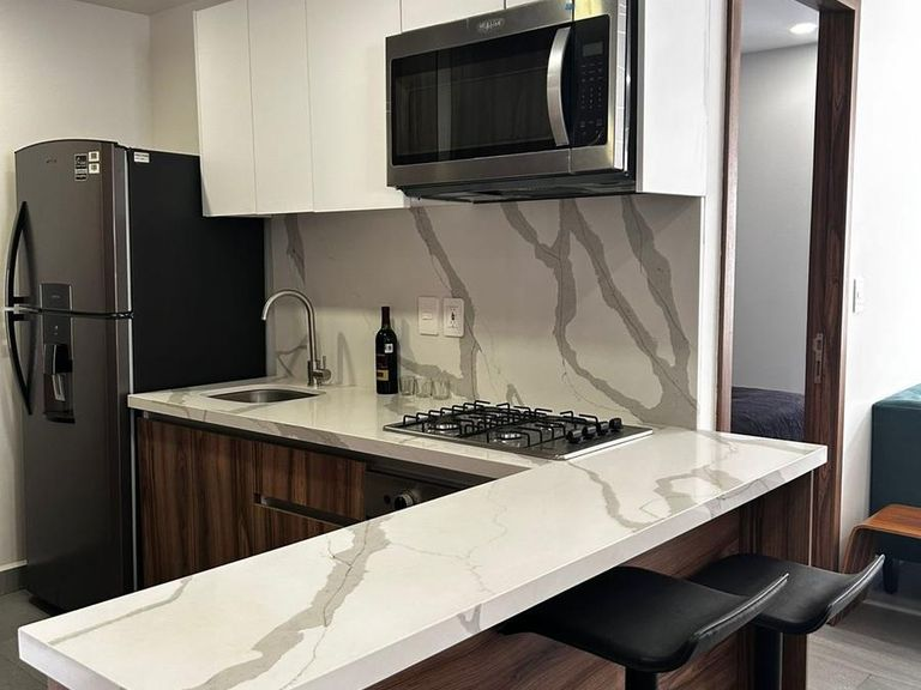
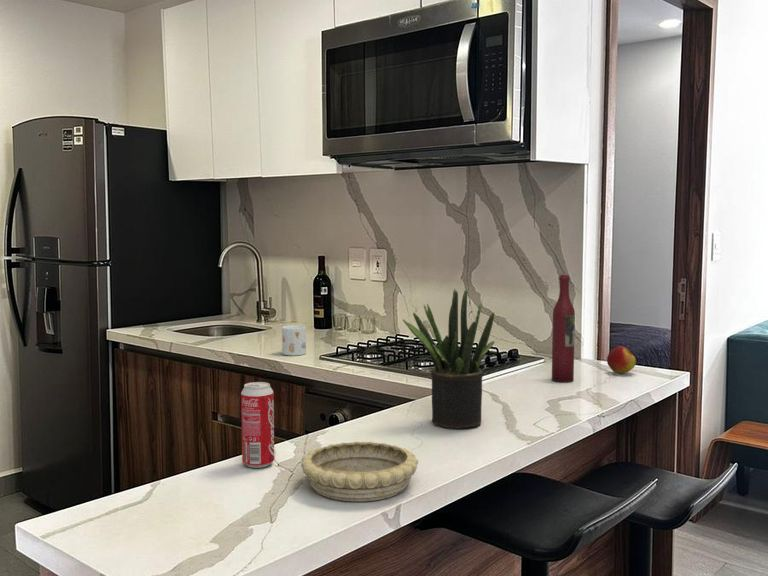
+ apple [606,345,637,375]
+ wine bottle [551,273,576,383]
+ potted plant [402,288,496,429]
+ decorative bowl [300,441,419,502]
+ mug [281,324,307,356]
+ beverage can [240,381,275,469]
